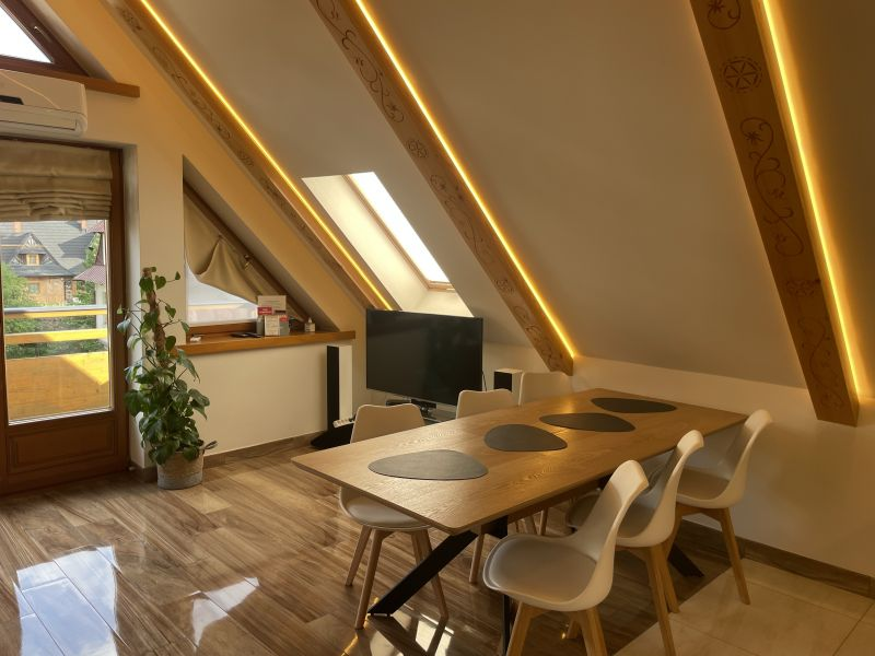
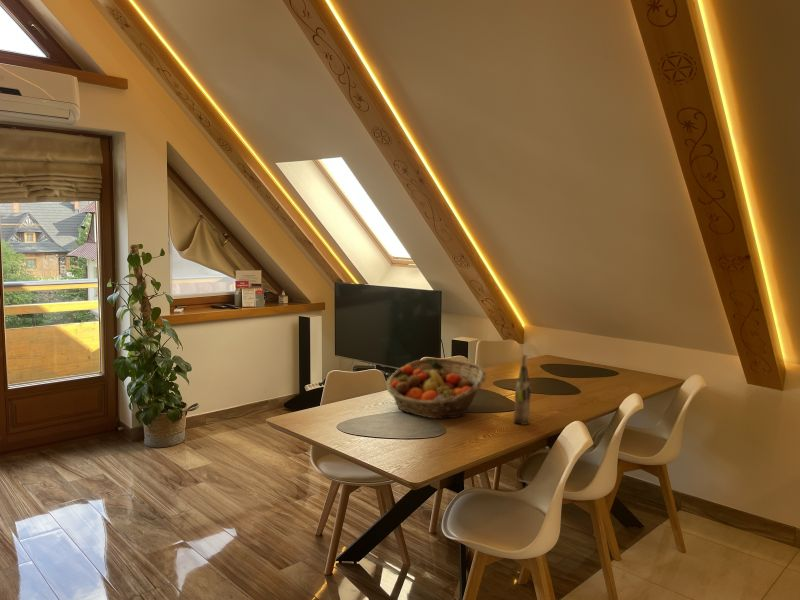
+ fruit basket [385,357,487,419]
+ wine bottle [513,354,532,426]
